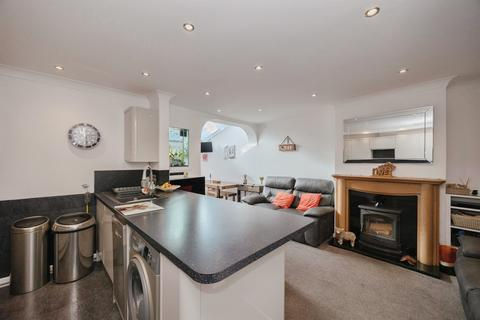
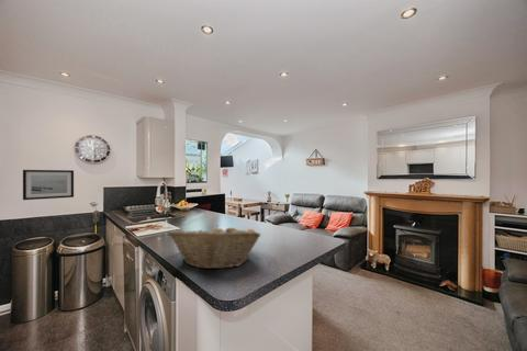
+ wall art [22,169,75,201]
+ fruit basket [167,226,261,270]
